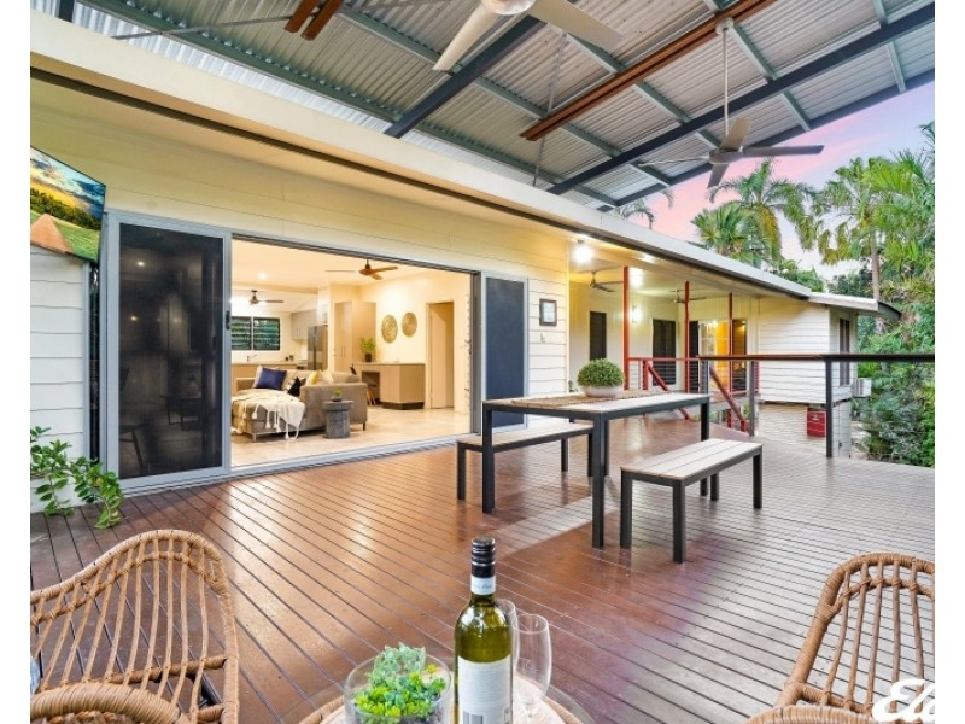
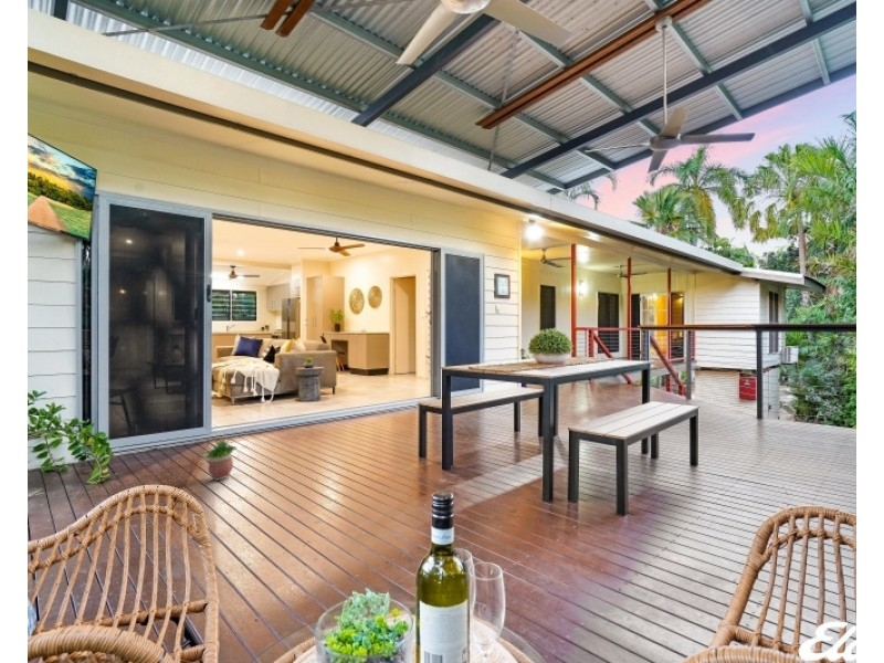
+ potted plant [201,438,239,482]
